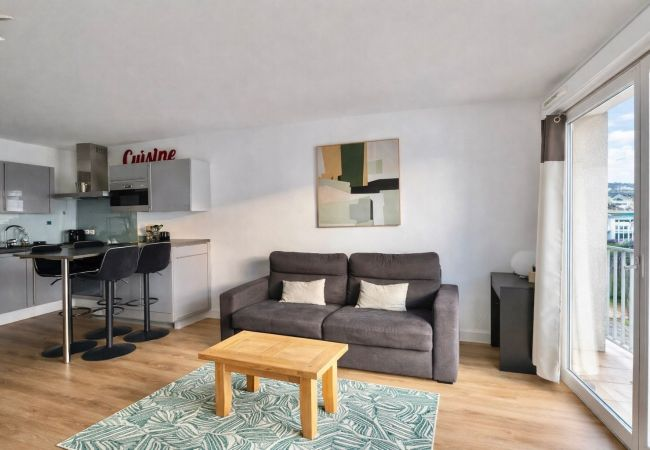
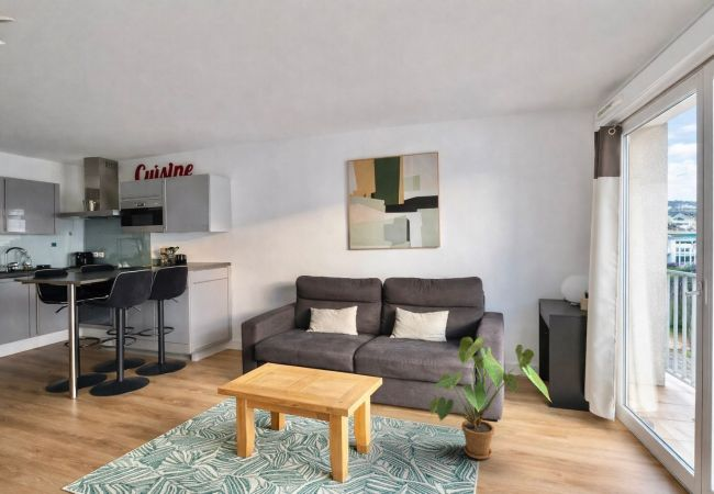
+ house plant [428,336,553,460]
